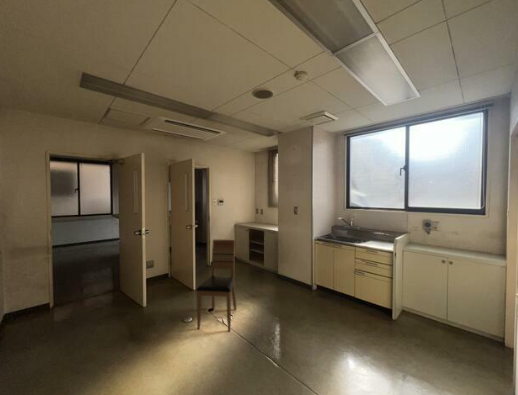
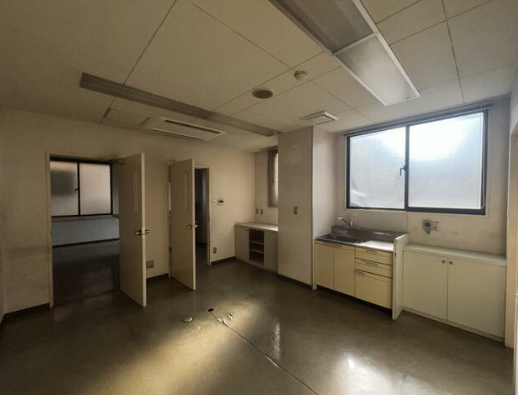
- chair [195,239,238,332]
